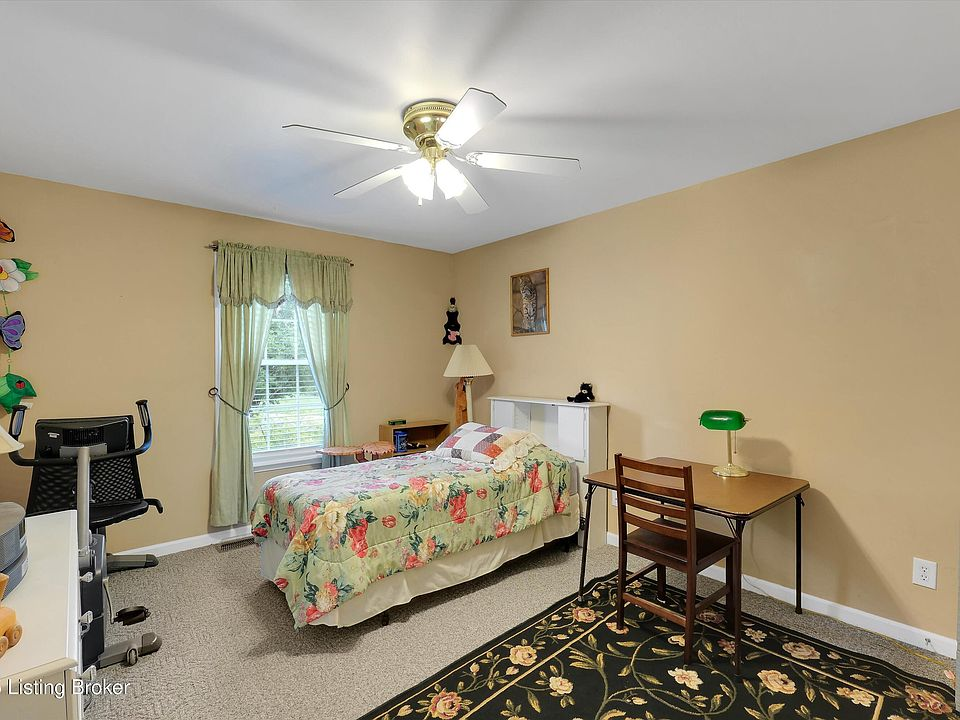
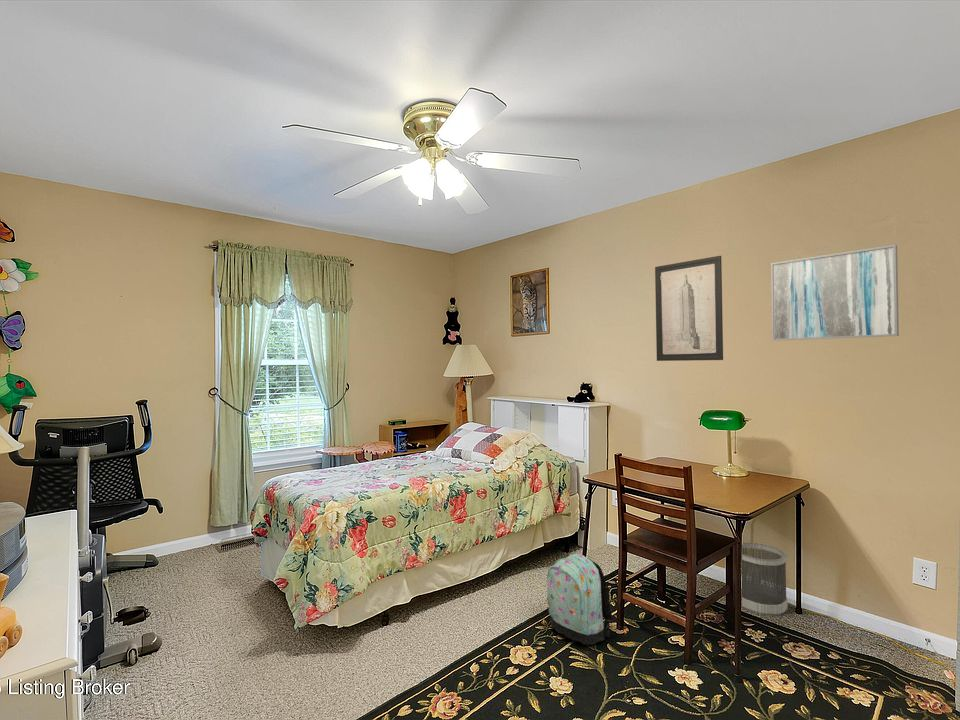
+ wastebasket [741,542,789,617]
+ wall art [770,244,900,342]
+ backpack [545,553,615,646]
+ wall art [654,255,724,362]
